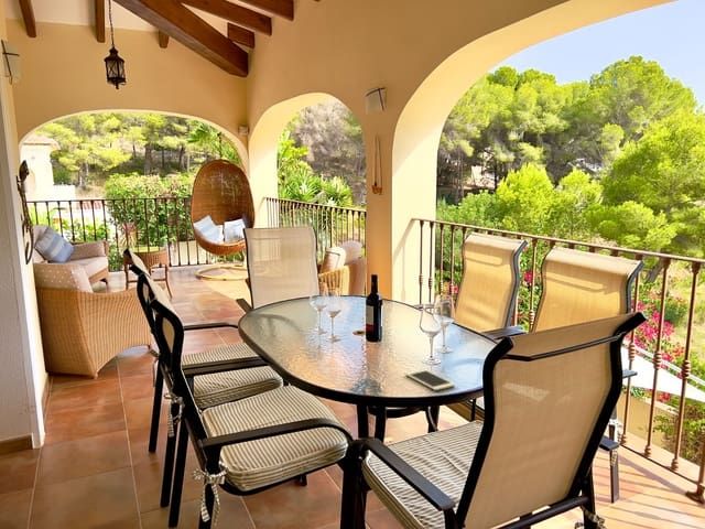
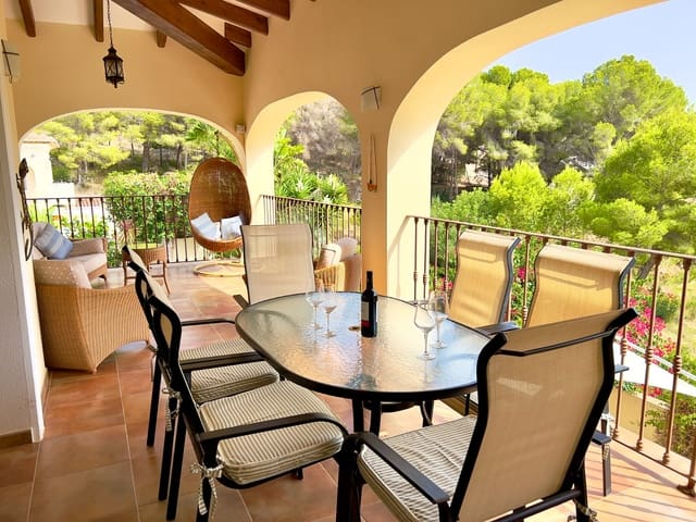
- cell phone [404,368,456,391]
